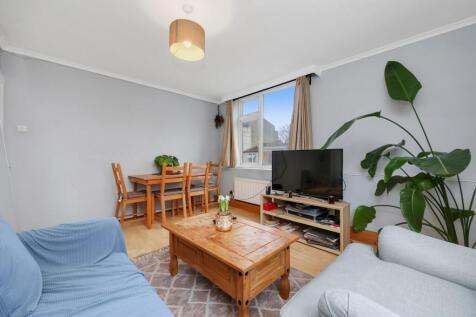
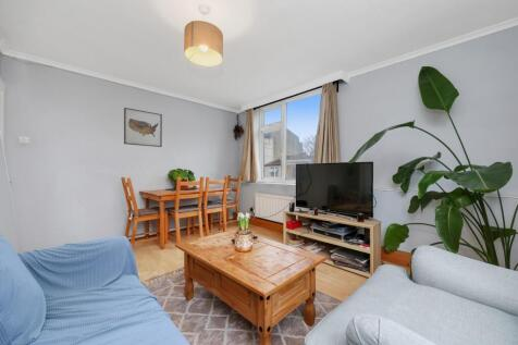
+ wall art [123,107,163,148]
